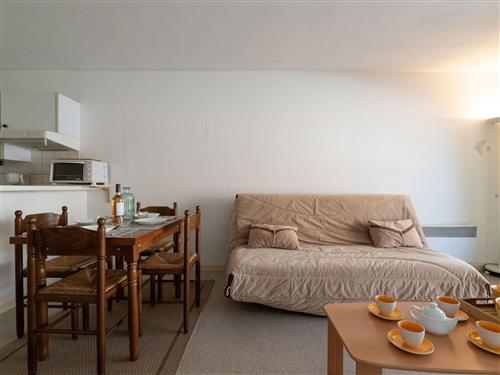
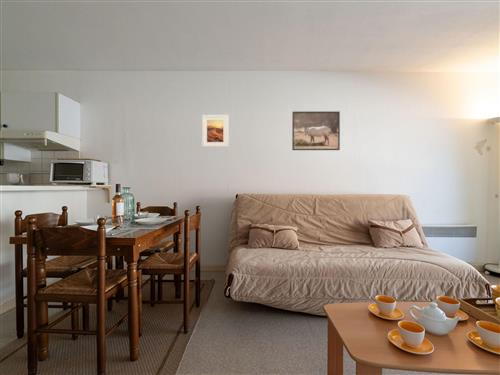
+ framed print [201,114,229,148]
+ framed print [291,110,341,151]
